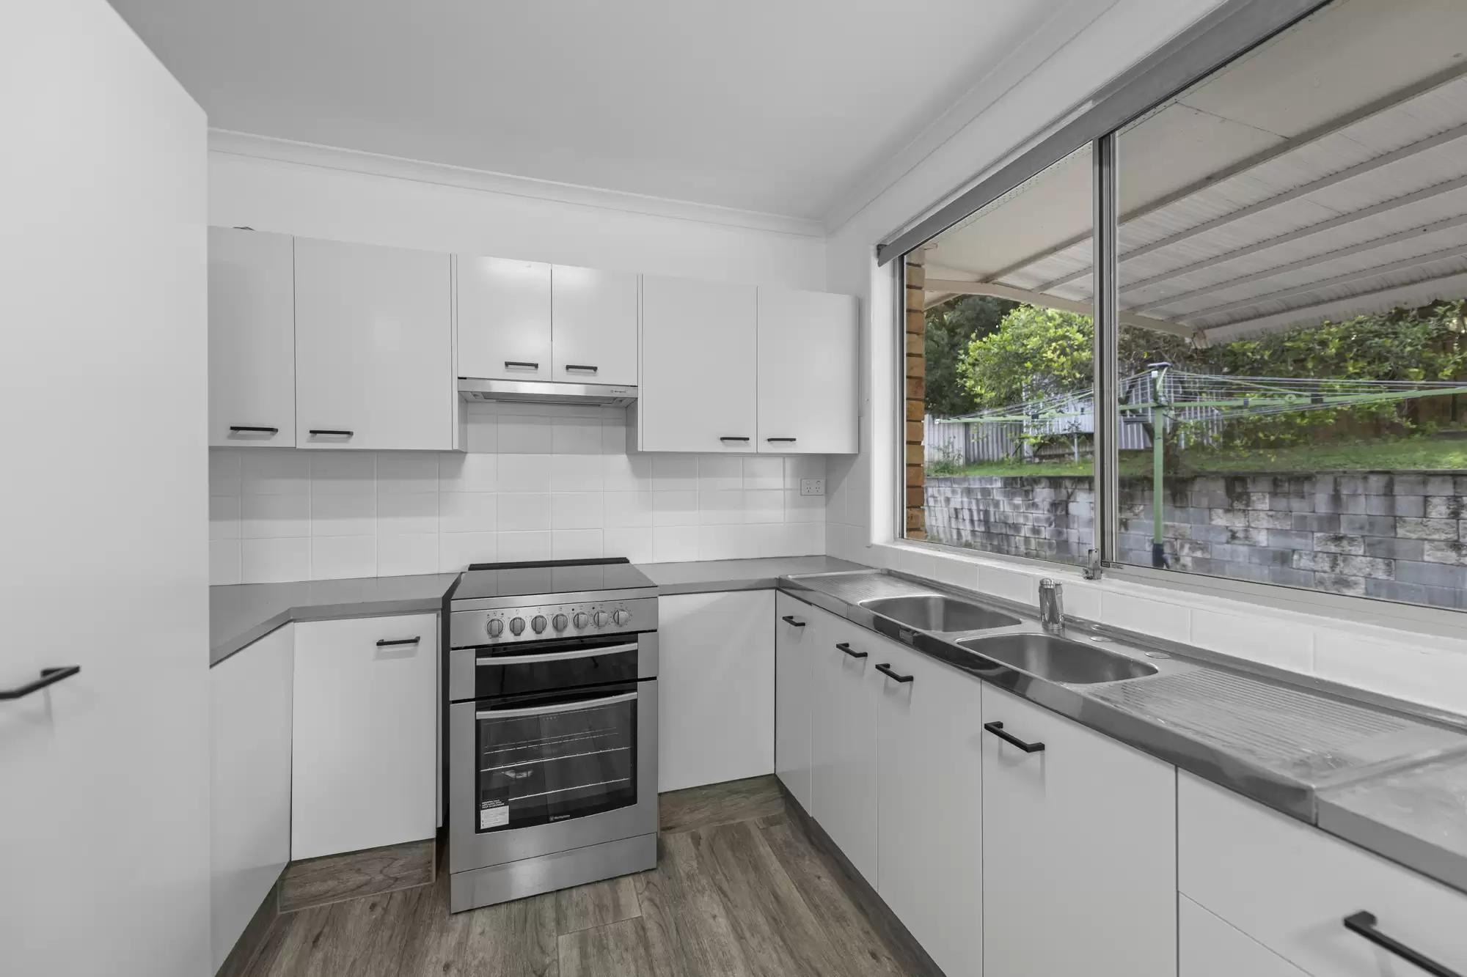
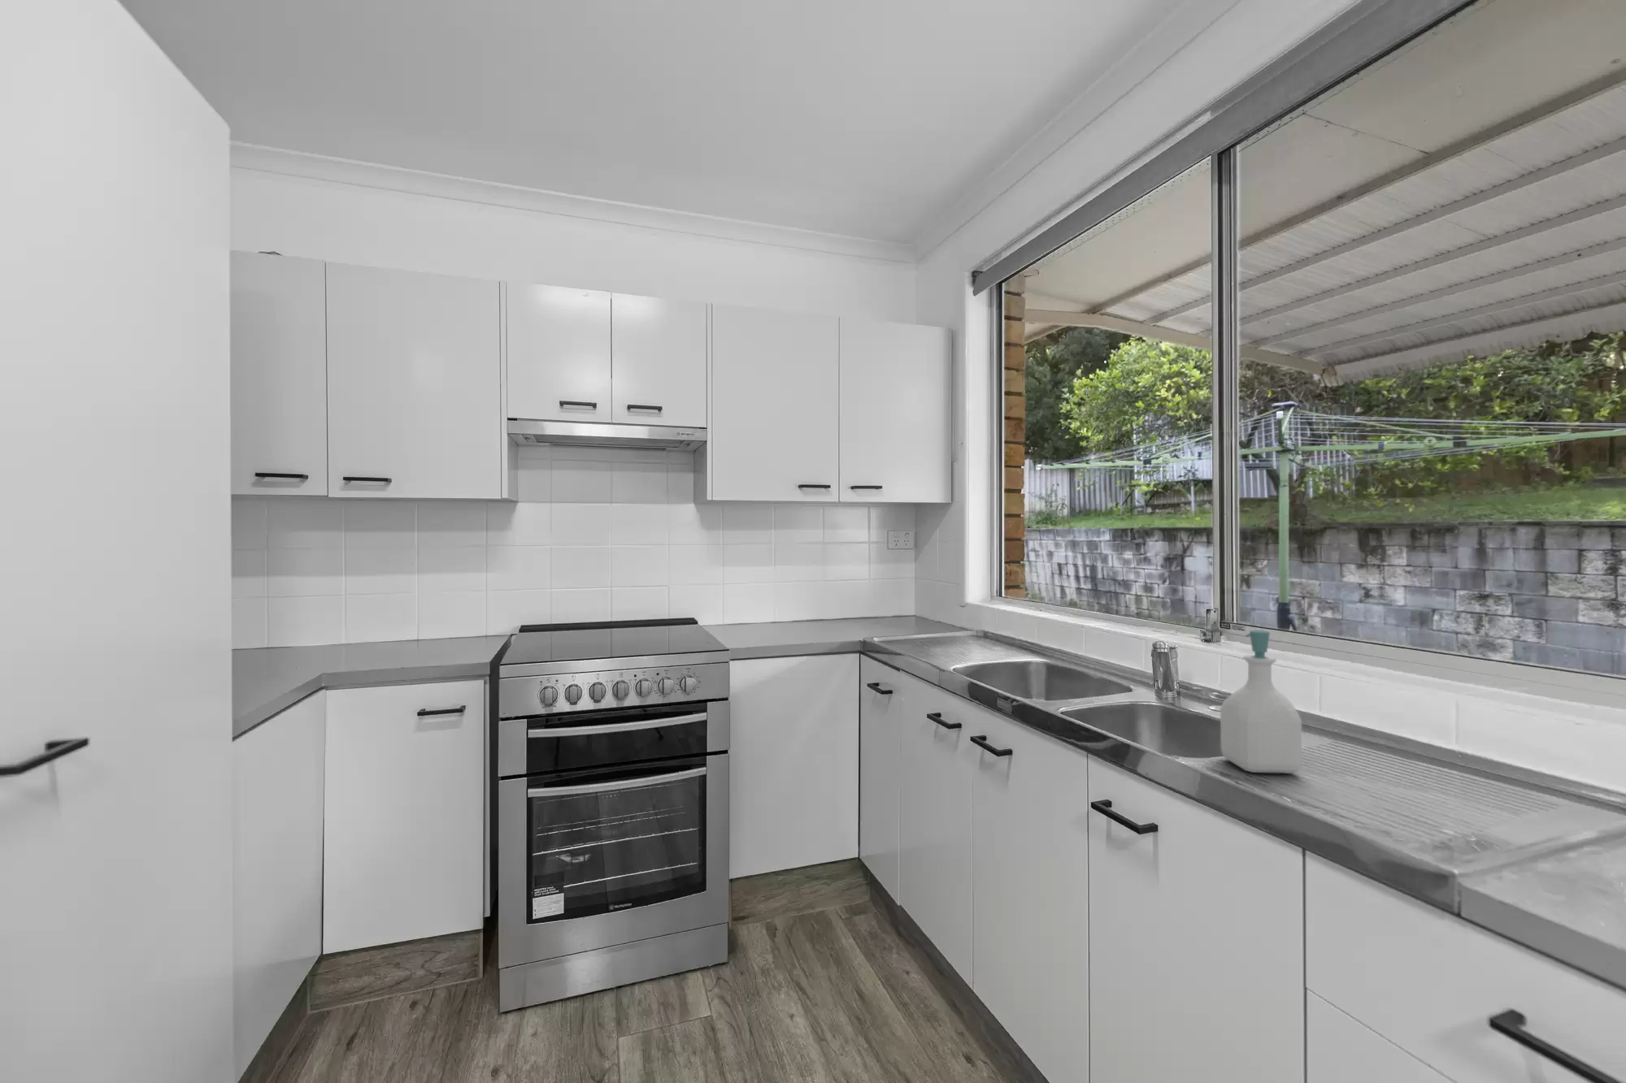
+ soap bottle [1220,630,1302,775]
